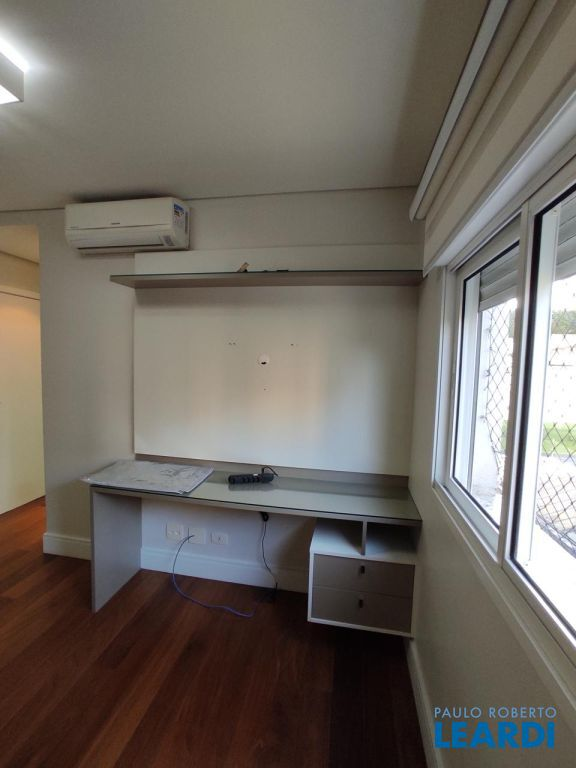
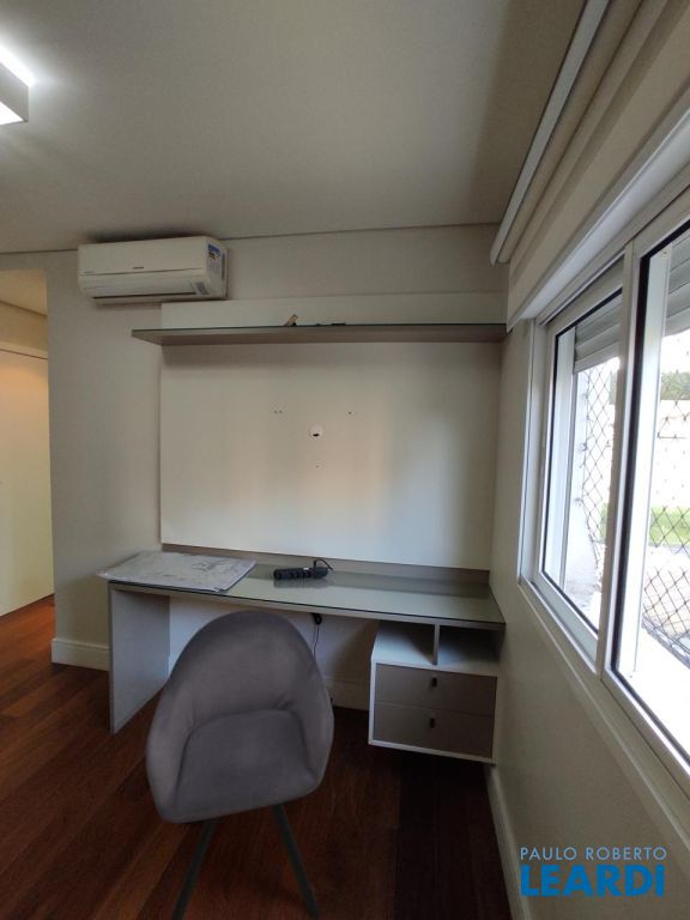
+ chair [145,609,335,920]
